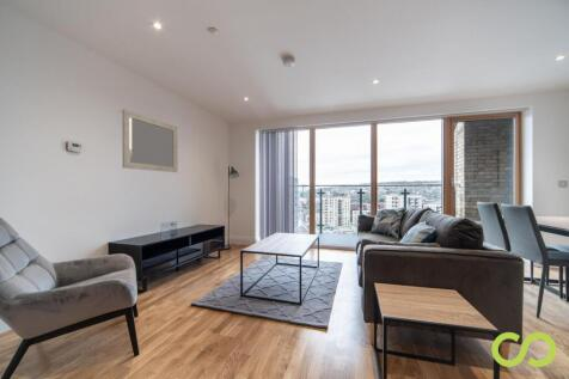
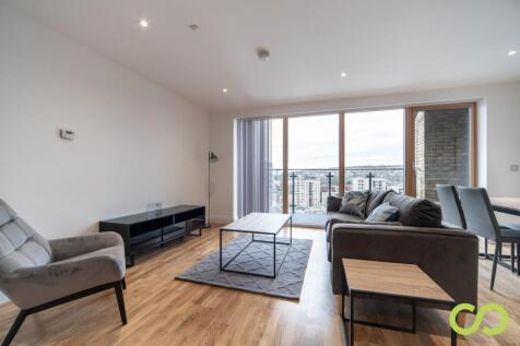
- home mirror [121,108,179,173]
